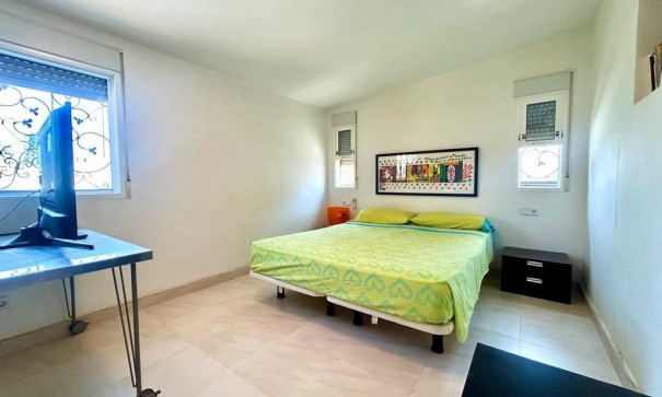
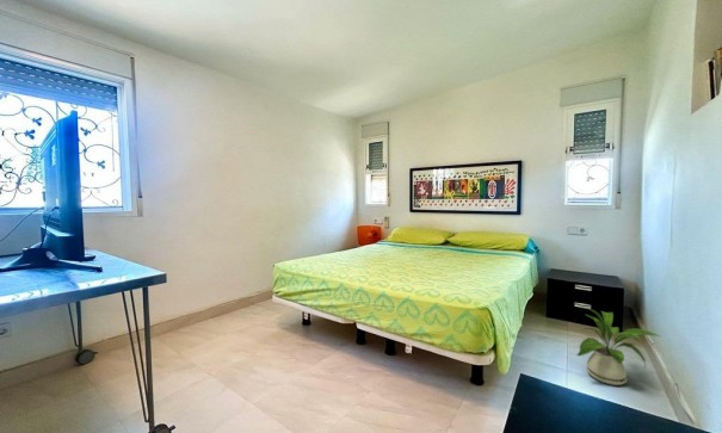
+ house plant [574,304,661,386]
